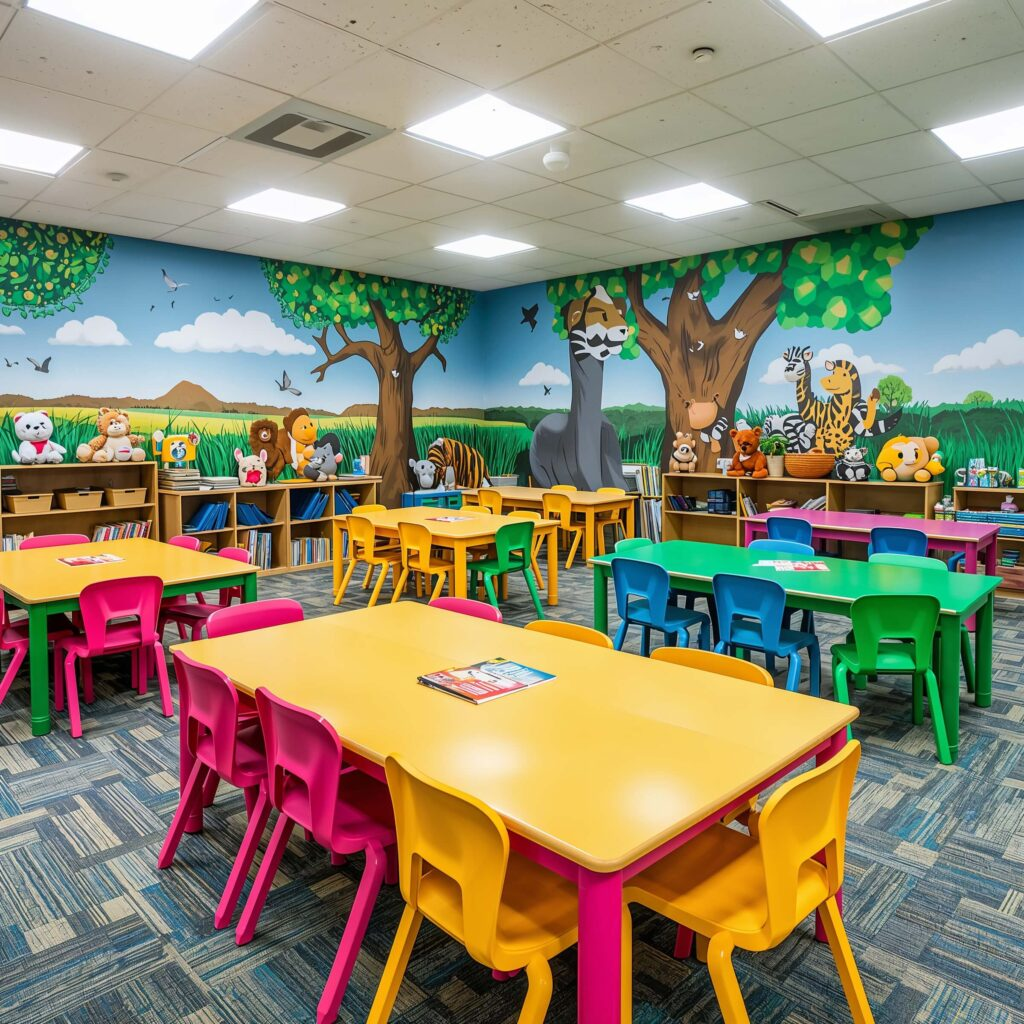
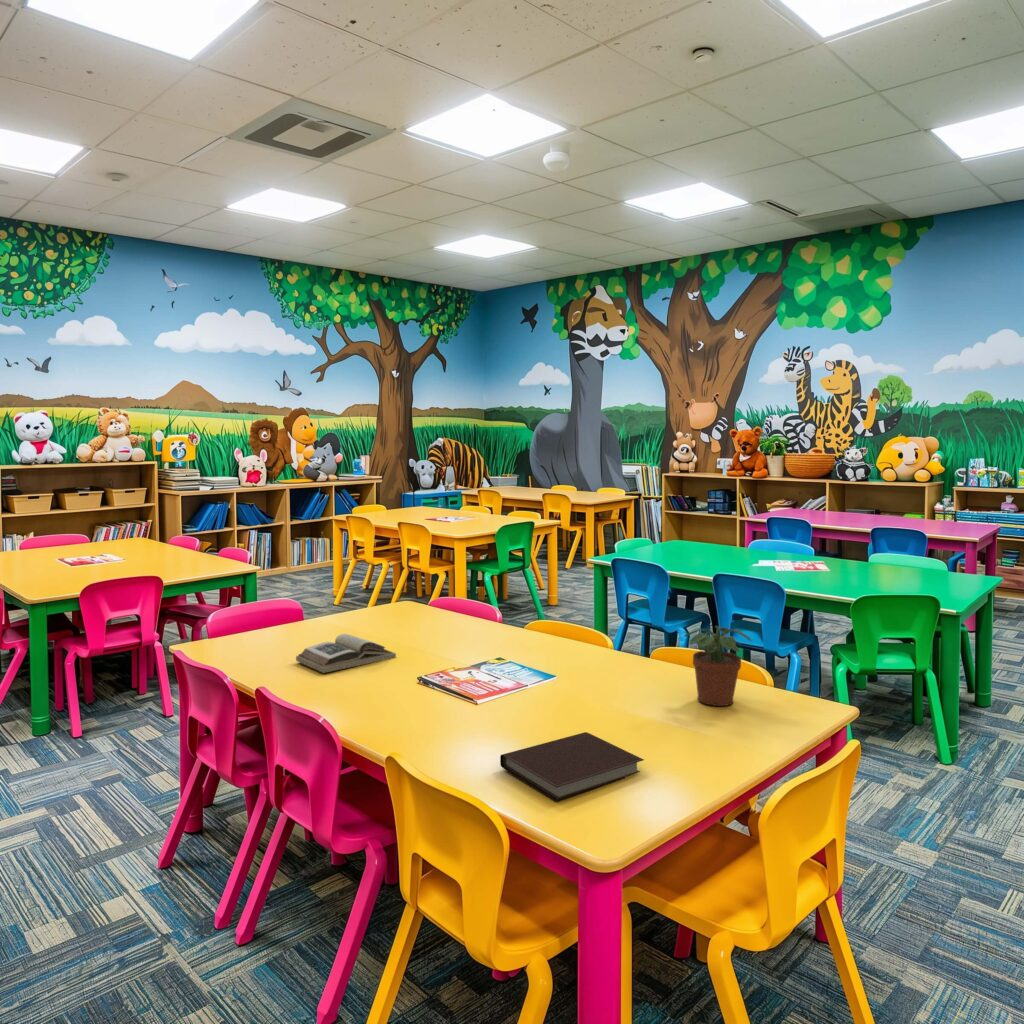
+ notebook [499,731,645,802]
+ book [295,633,397,674]
+ potted plant [682,625,753,707]
